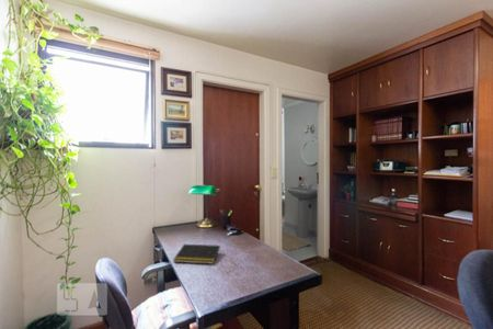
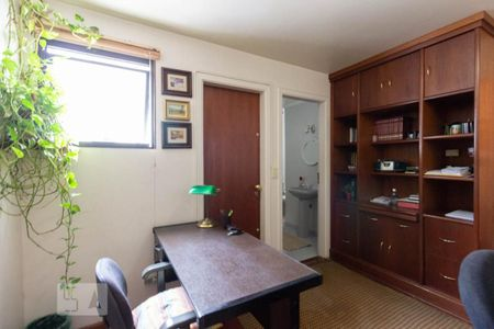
- notepad [172,243,221,265]
